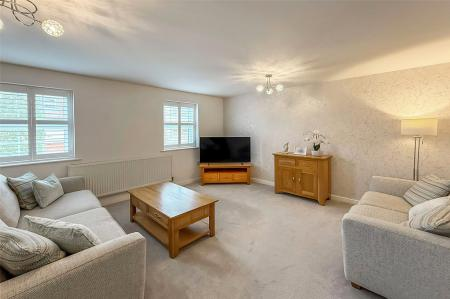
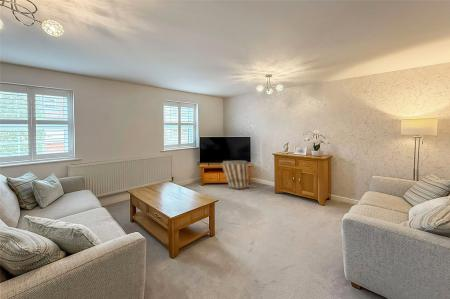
+ basket [220,160,250,190]
